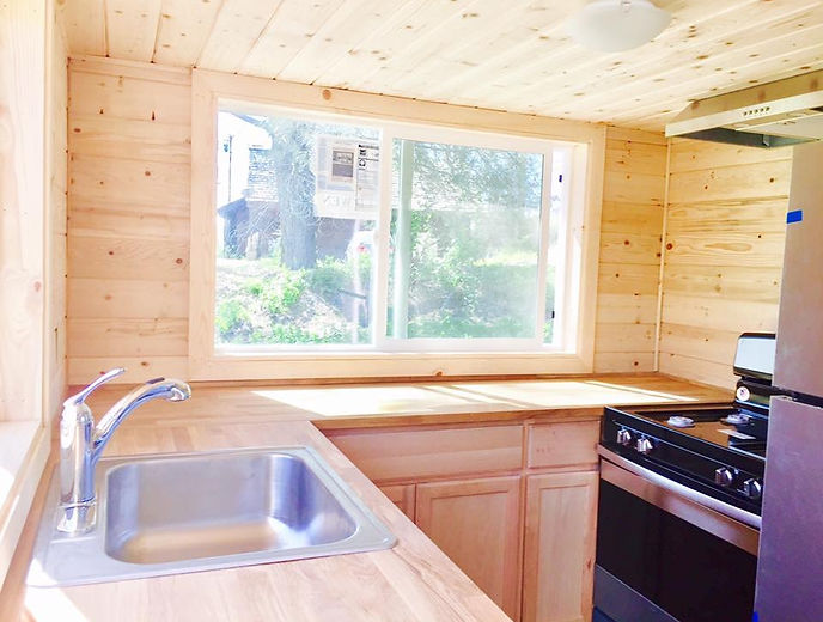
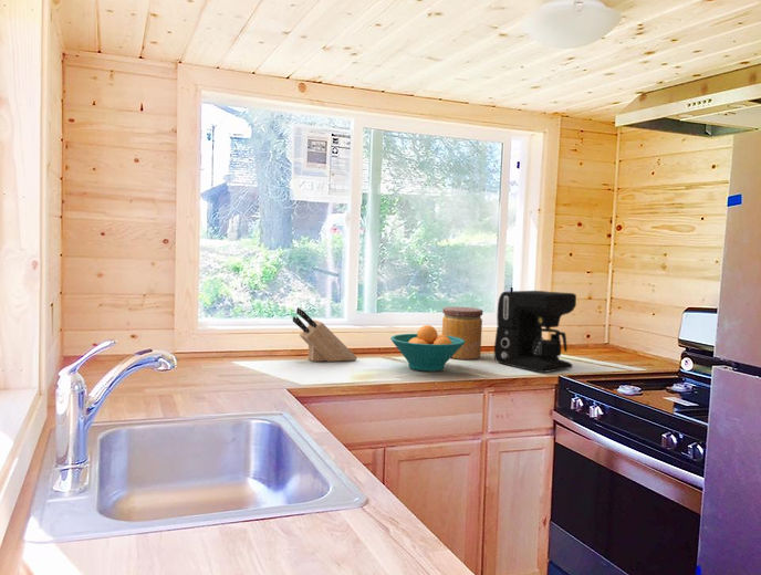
+ knife block [292,306,358,363]
+ jar [441,306,483,360]
+ fruit bowl [389,324,465,373]
+ coffee maker [493,290,577,374]
